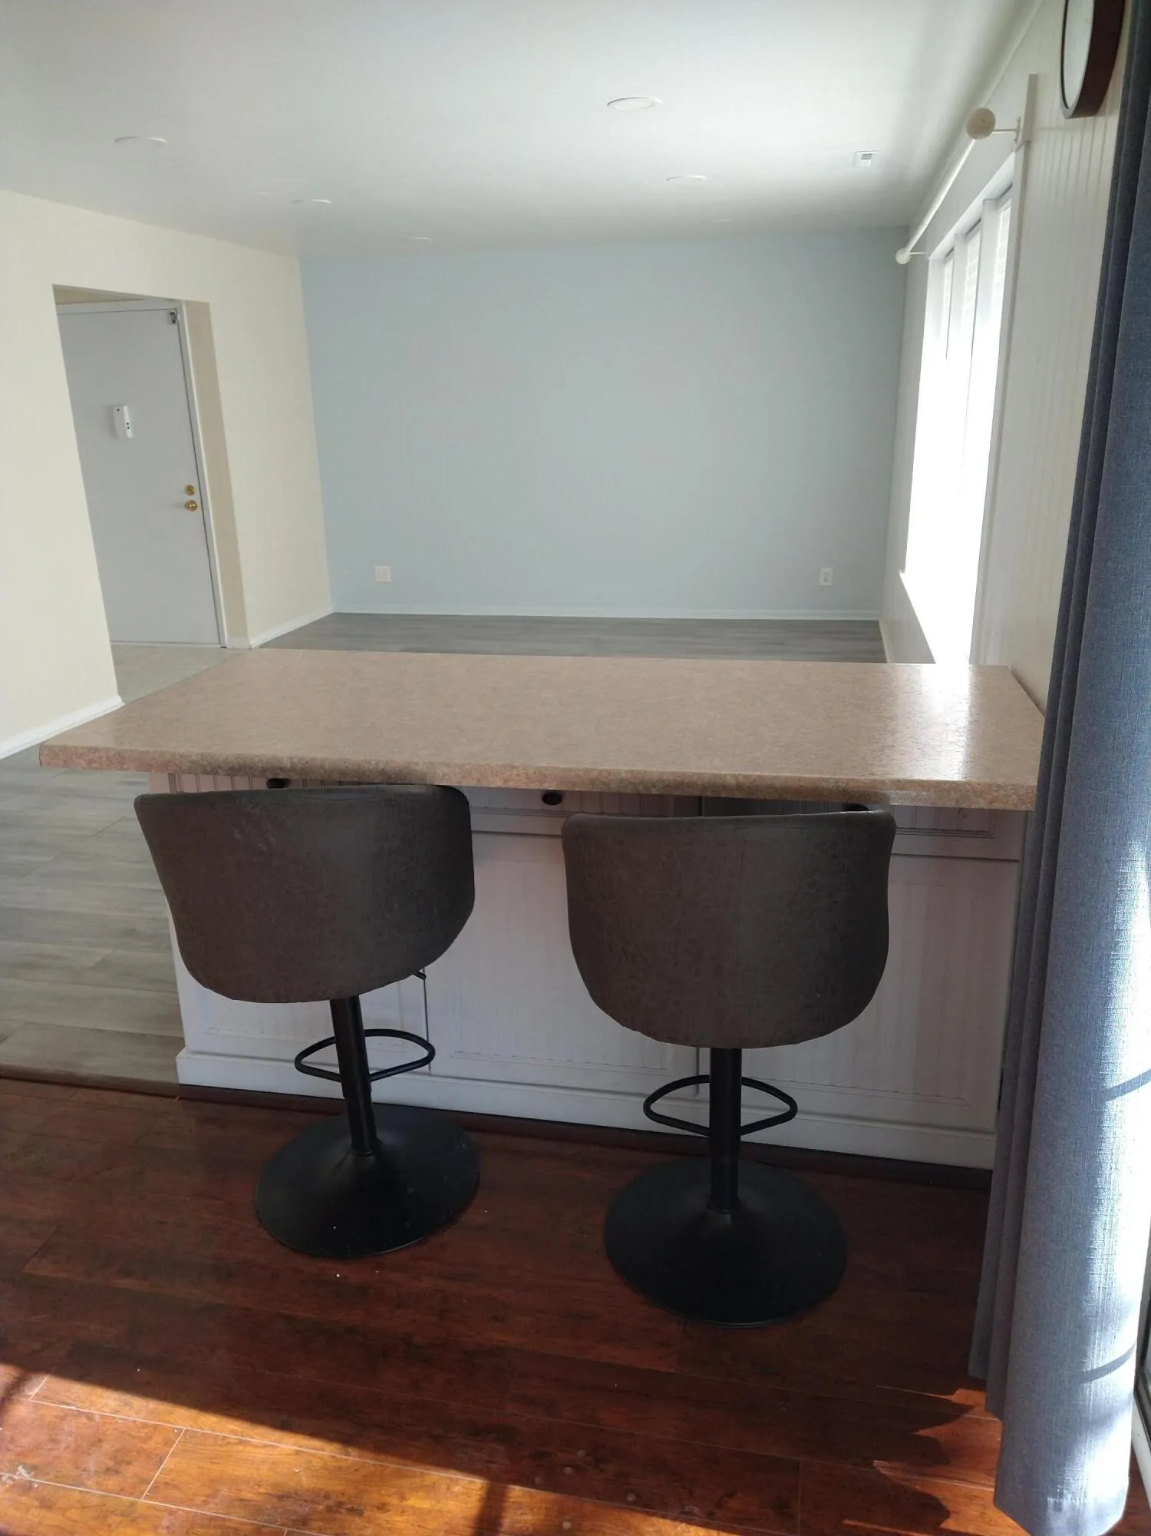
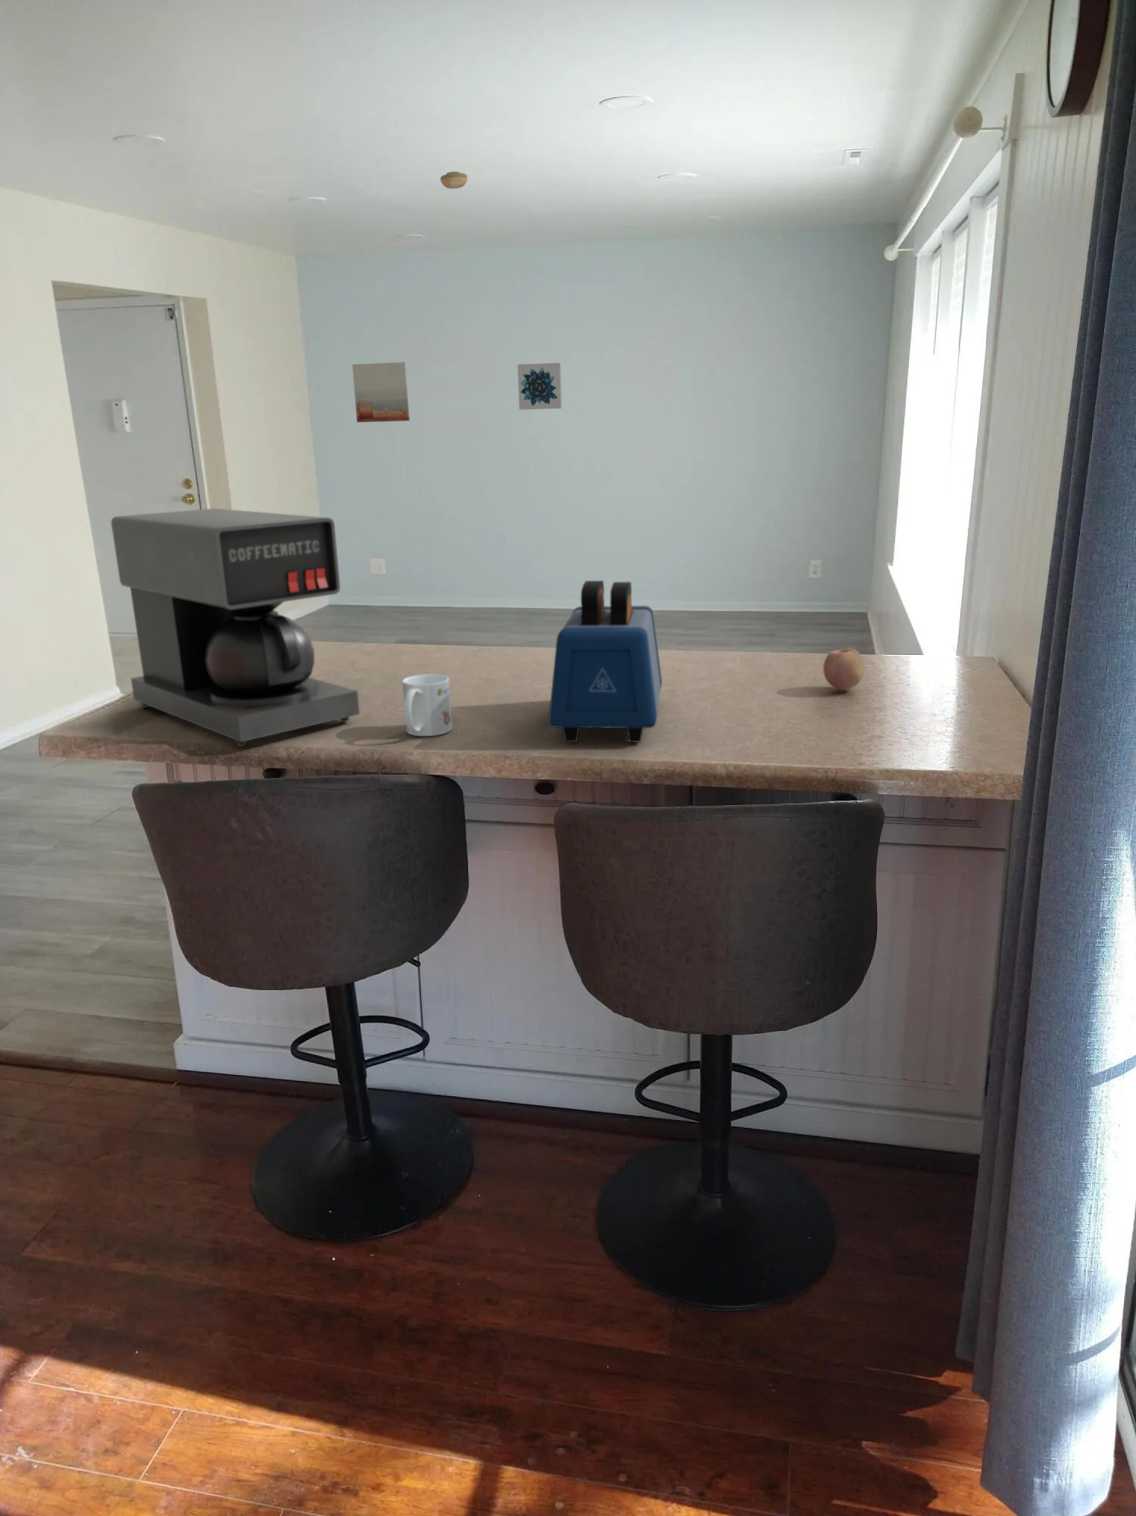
+ wall art [517,363,563,411]
+ fruit [822,647,865,690]
+ wall art [351,362,410,423]
+ mug [401,674,453,737]
+ toaster [548,580,662,742]
+ coffee maker [111,507,360,747]
+ smoke detector [439,171,468,190]
